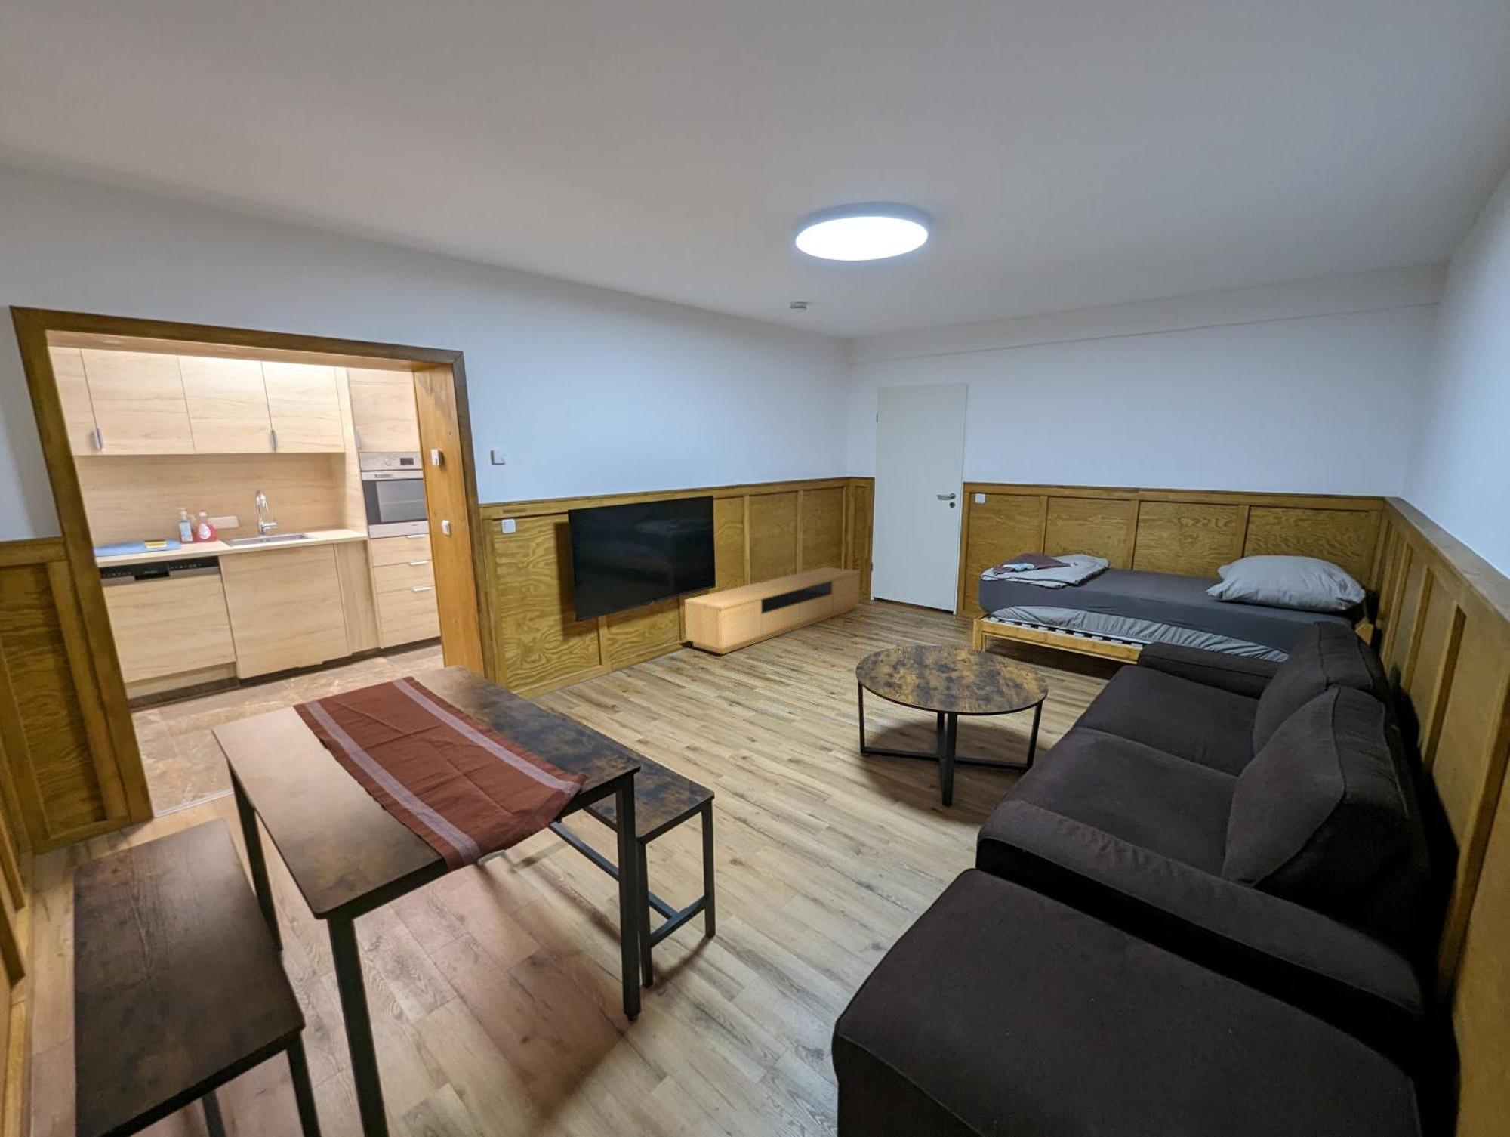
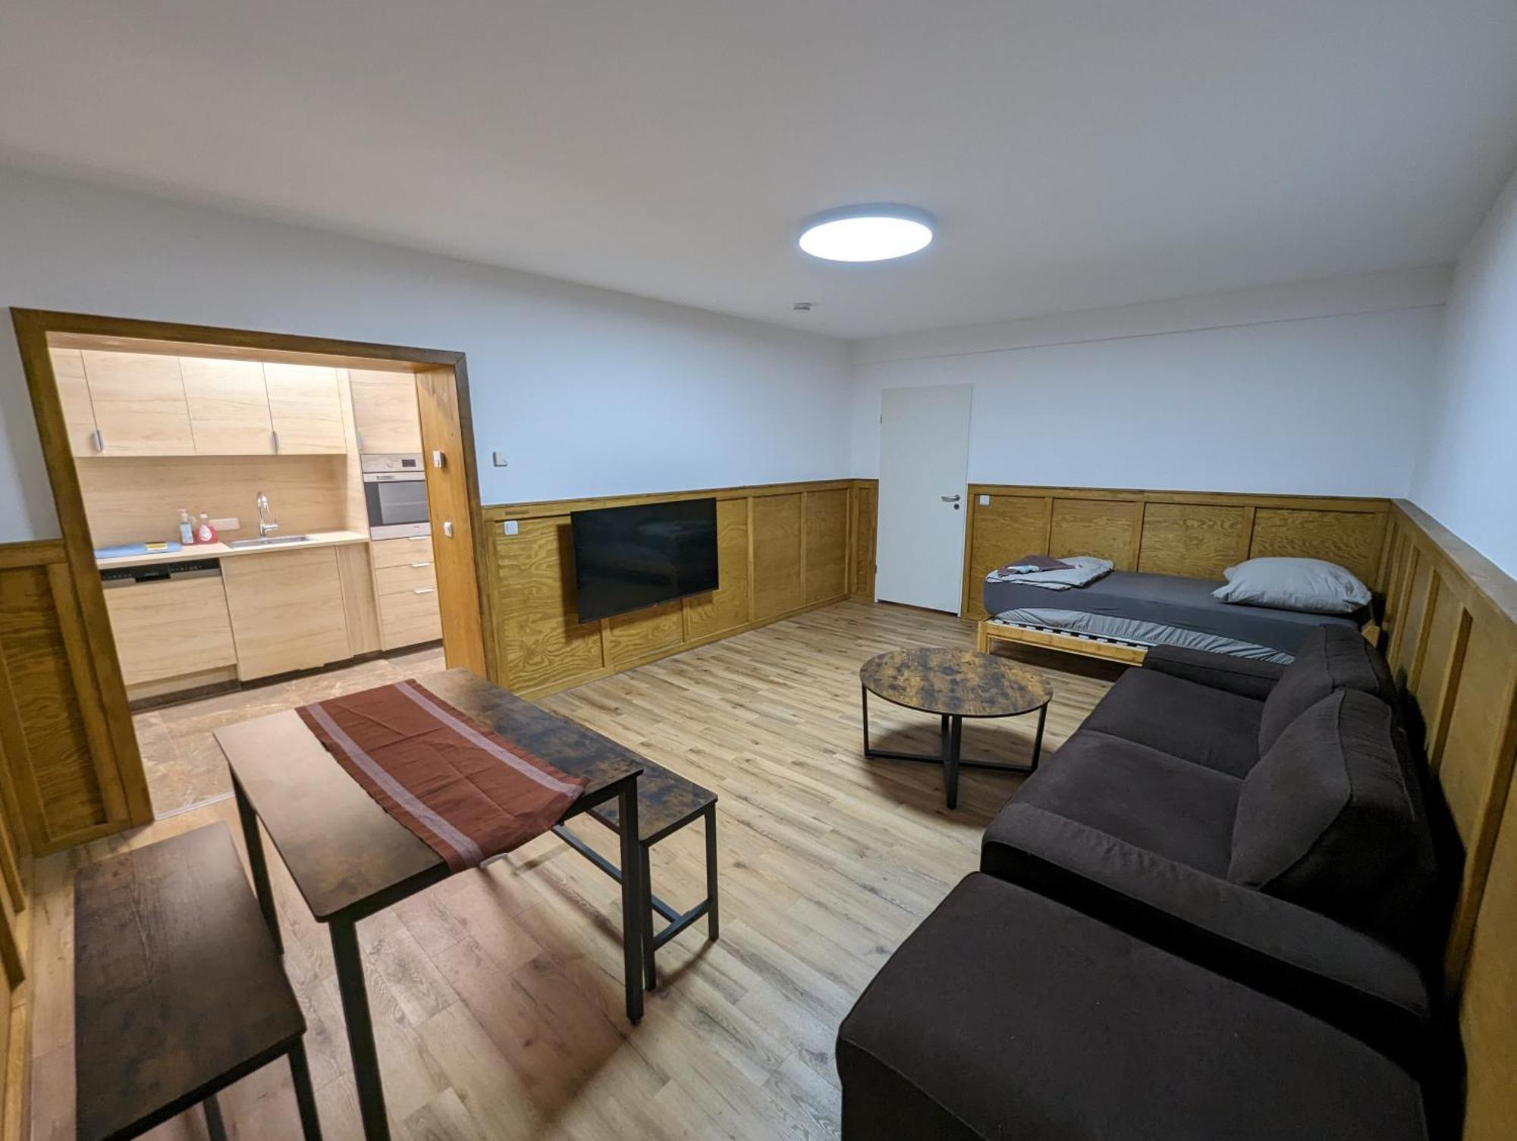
- media console [684,566,862,654]
